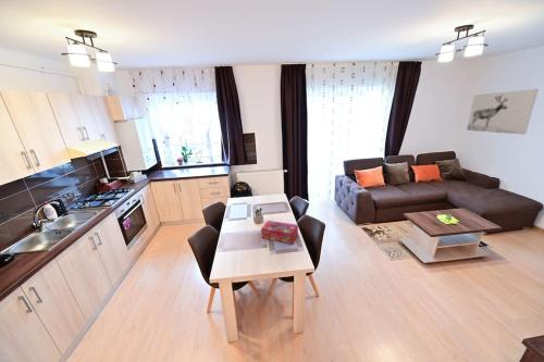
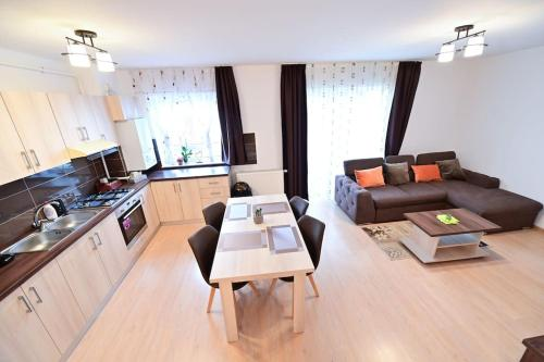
- wall art [466,88,540,136]
- tissue box [260,220,299,245]
